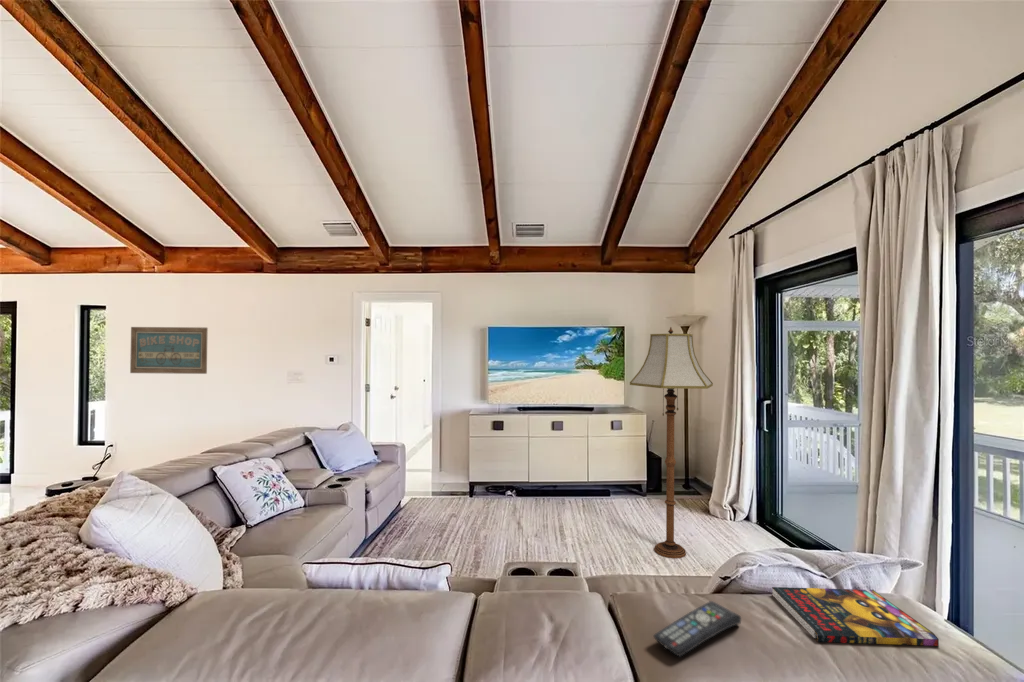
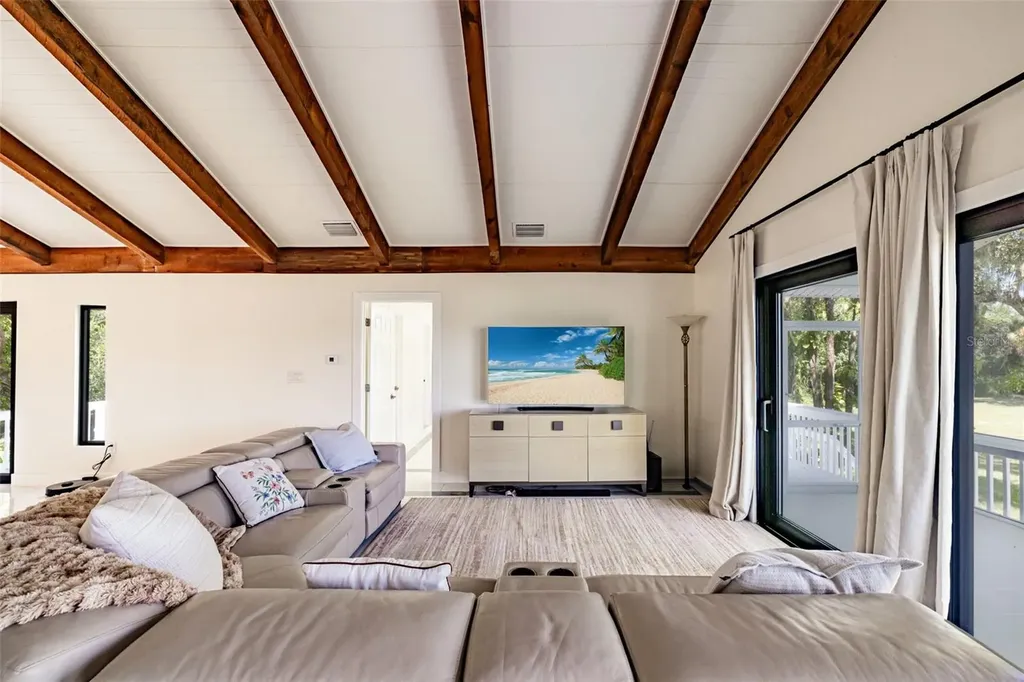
- remote control [652,600,742,658]
- floor lamp [629,326,714,559]
- wall art [129,326,209,375]
- book [771,586,940,647]
